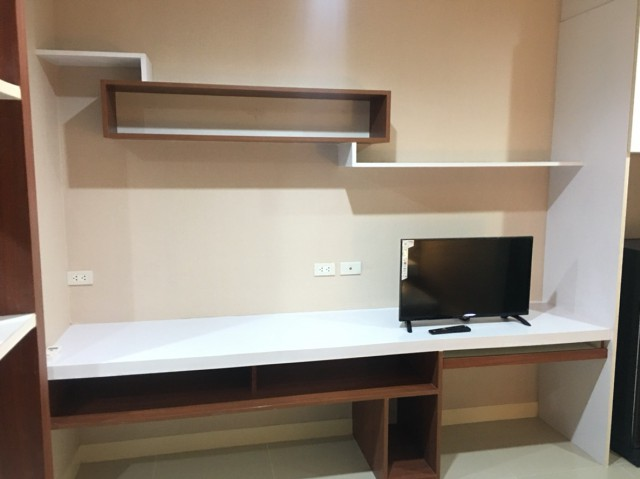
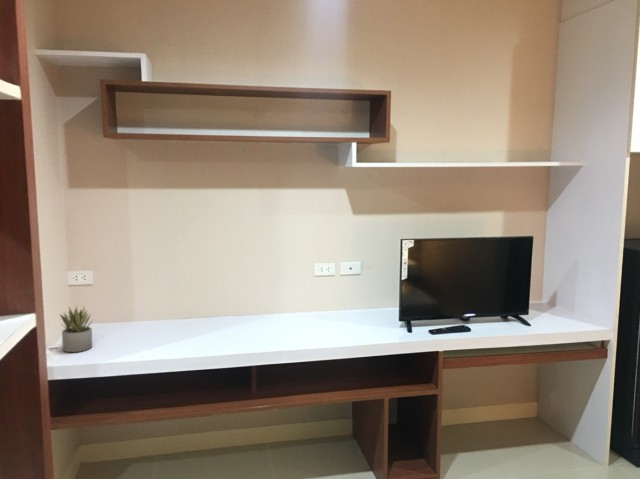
+ succulent plant [59,304,93,353]
